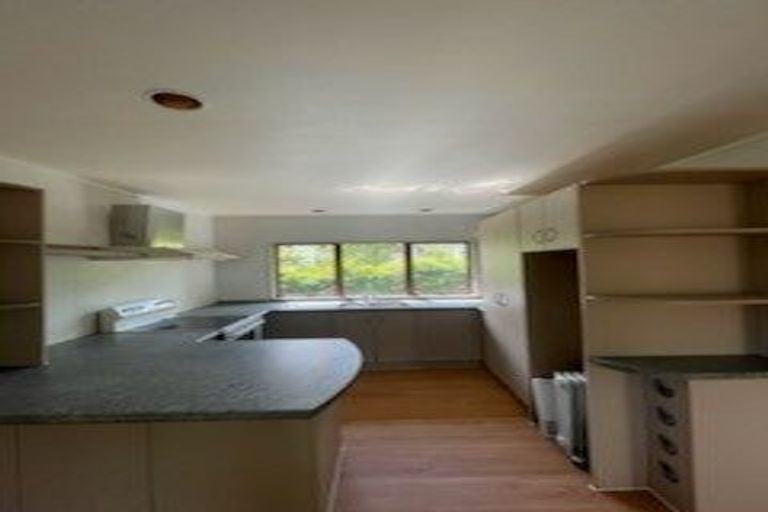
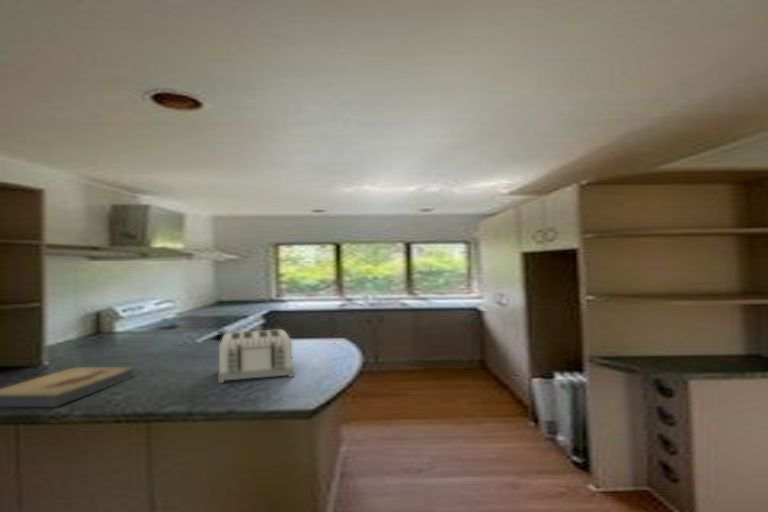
+ toaster [217,328,295,384]
+ fish fossil [0,366,135,408]
